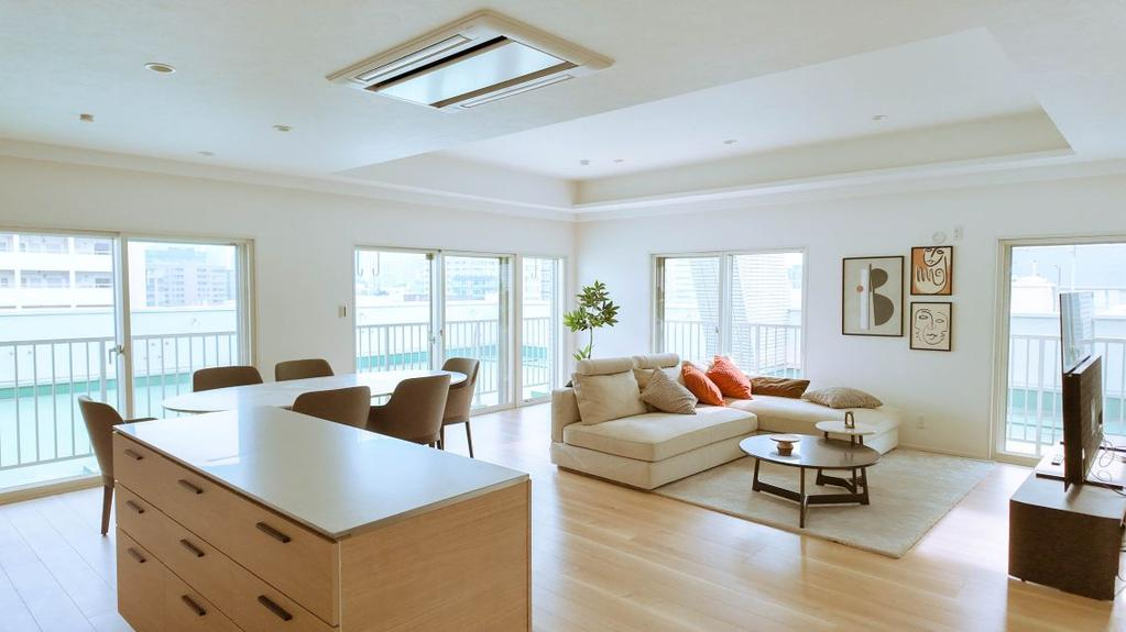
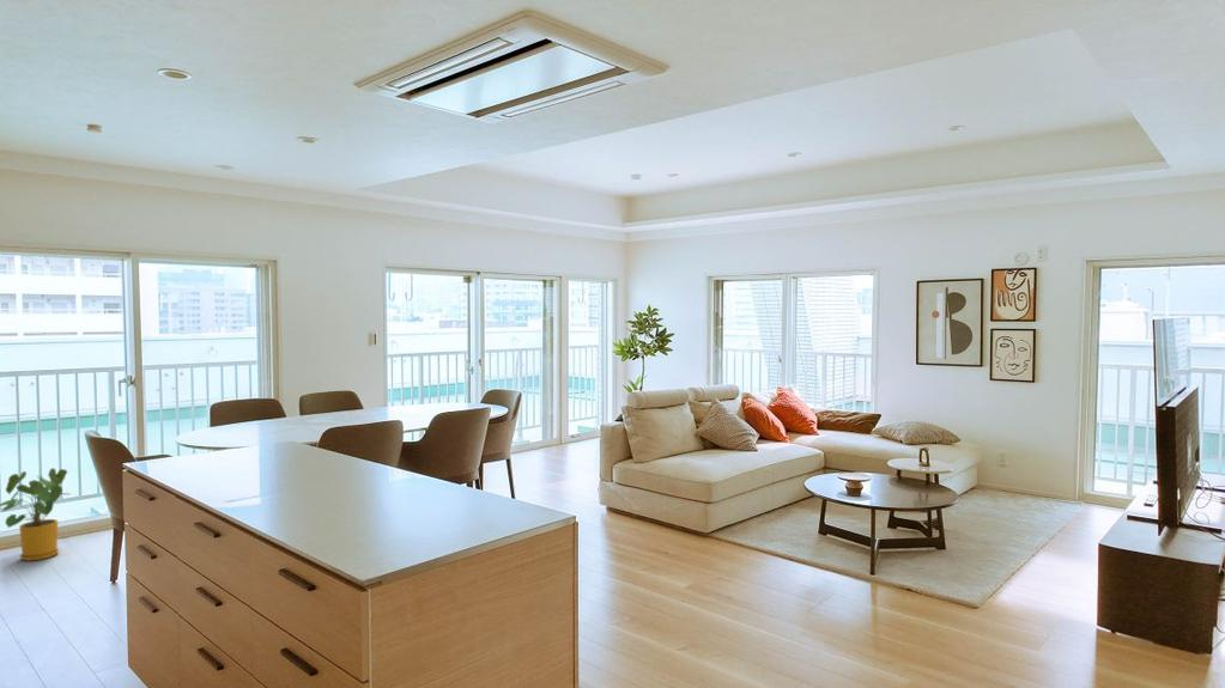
+ house plant [0,467,69,562]
